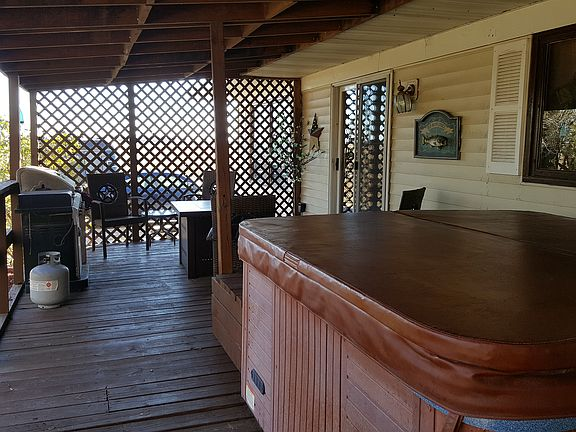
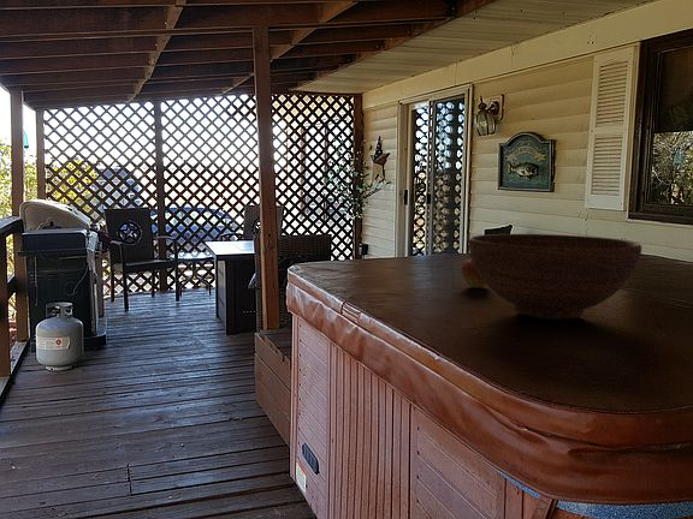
+ fruit bowl [468,233,642,321]
+ apple [461,252,487,288]
